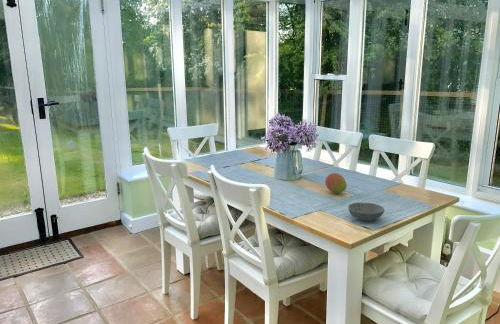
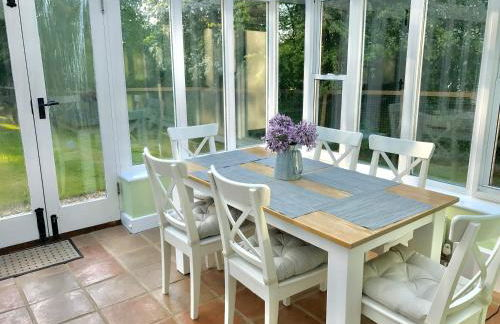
- fruit [324,172,348,194]
- bowl [347,201,386,222]
